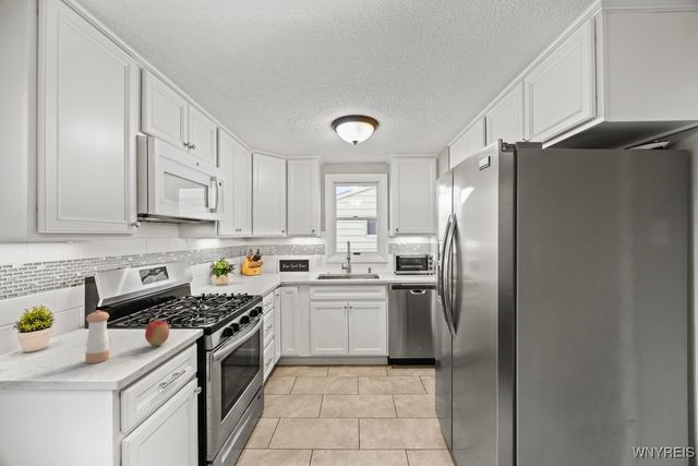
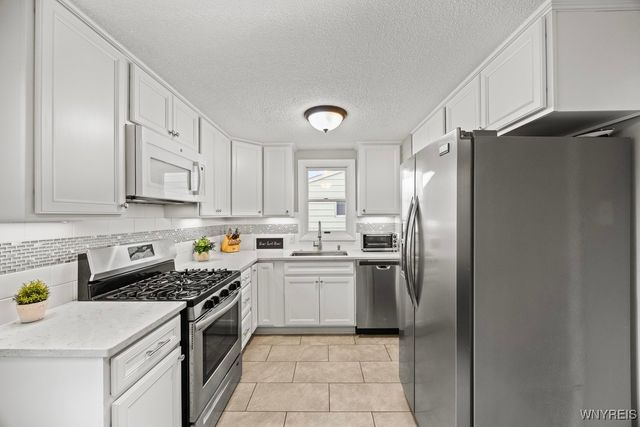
- apple [144,320,170,347]
- pepper shaker [84,309,110,365]
